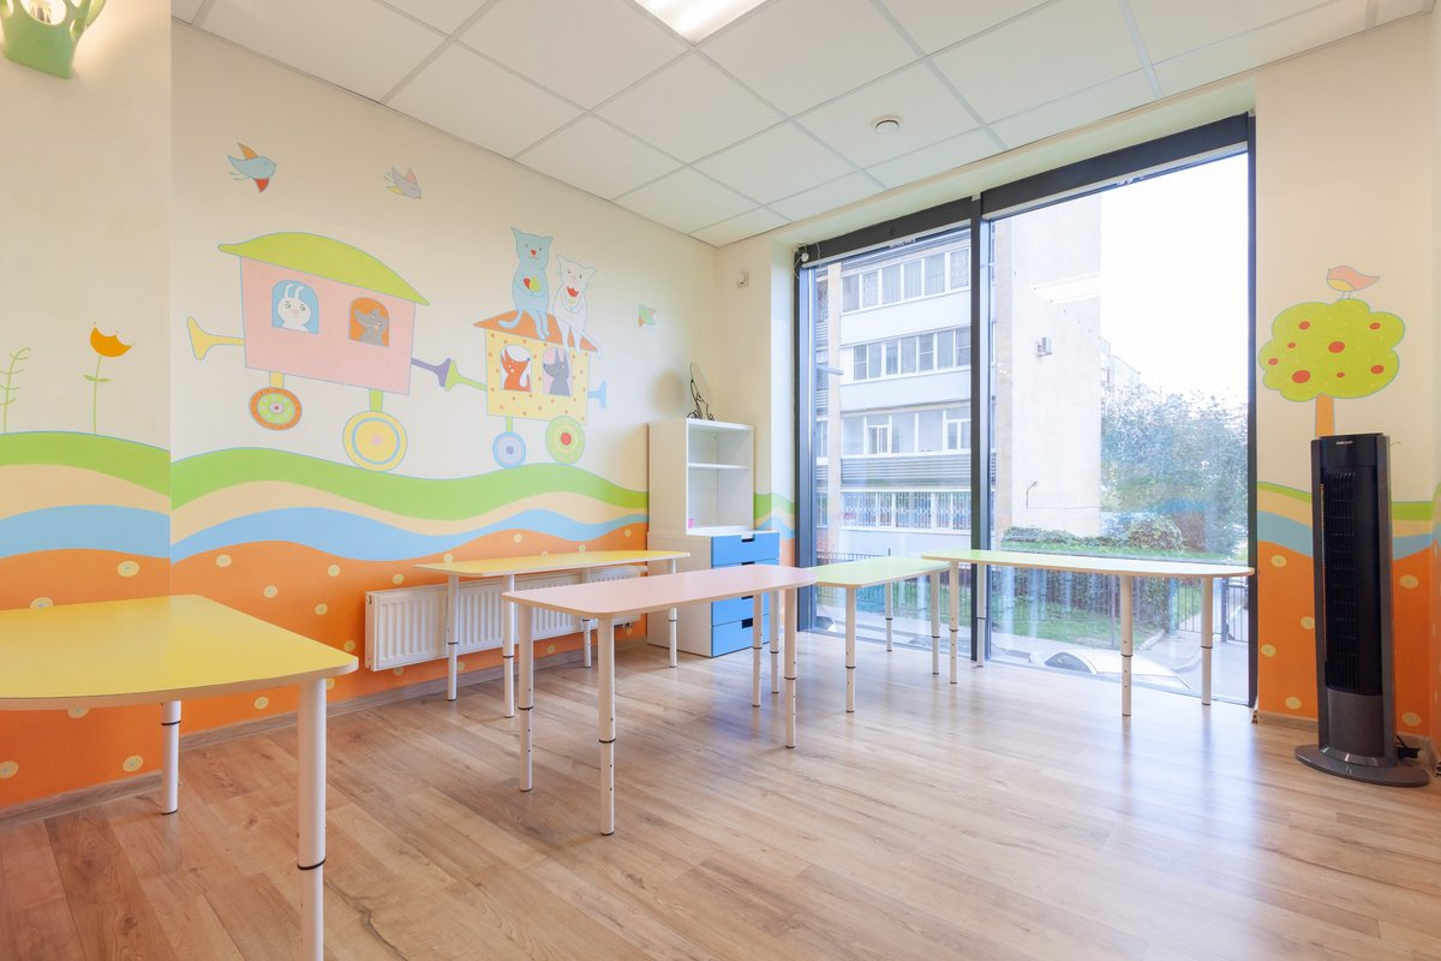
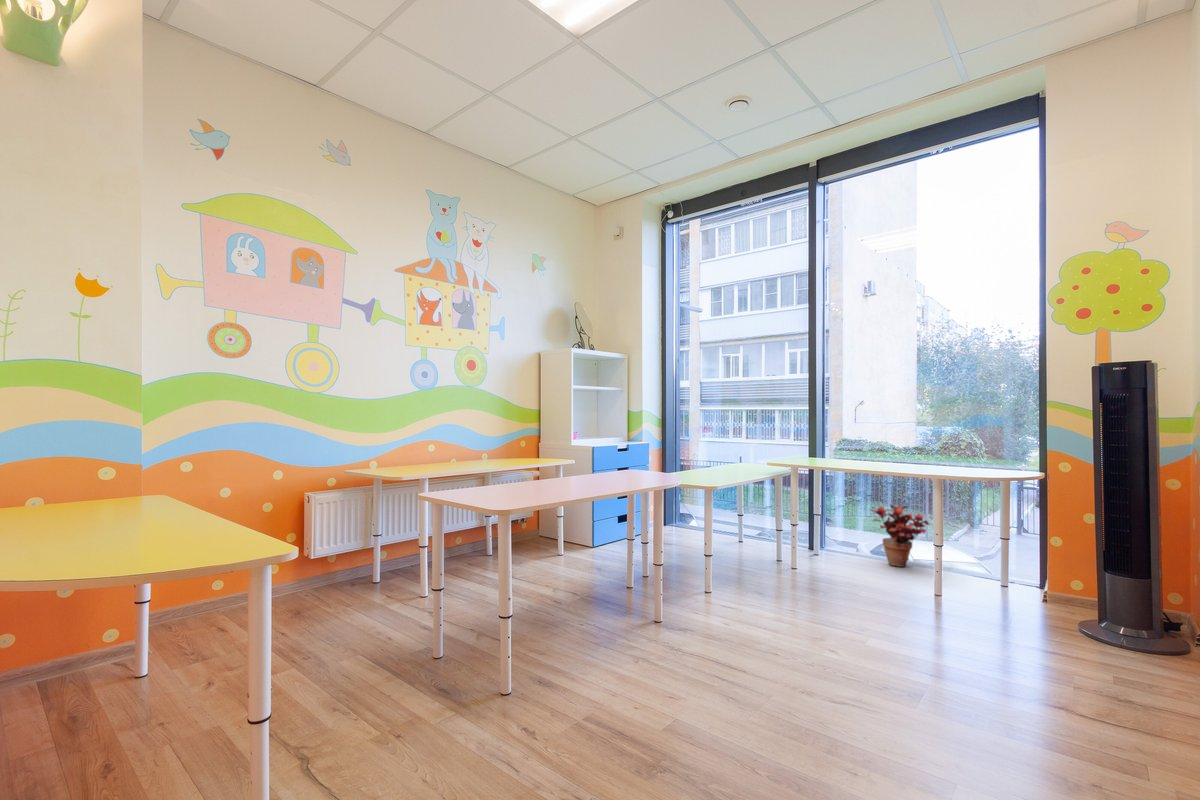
+ potted plant [869,504,931,568]
